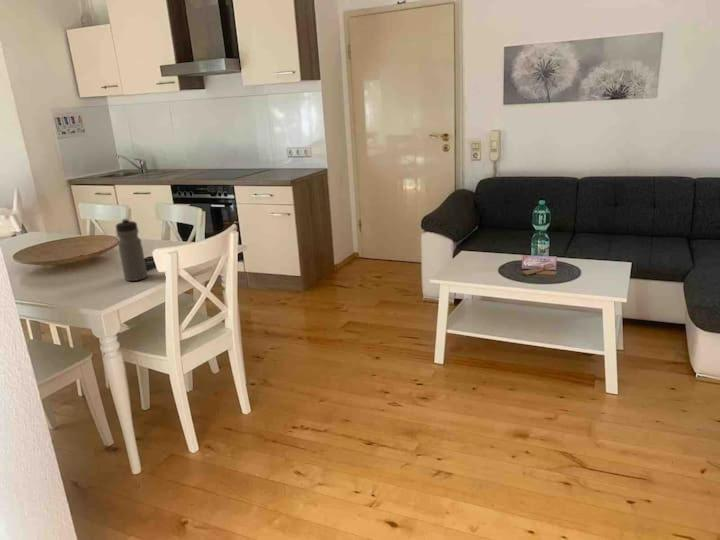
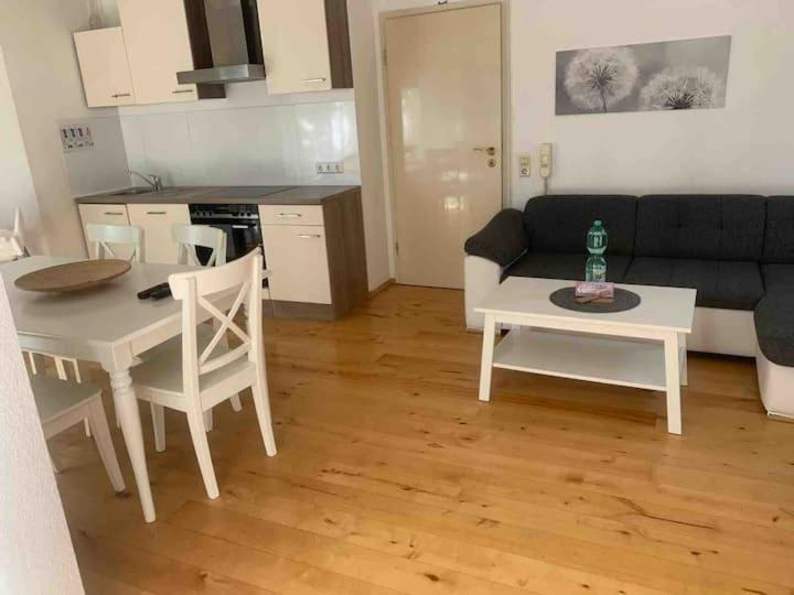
- water bottle [115,217,148,282]
